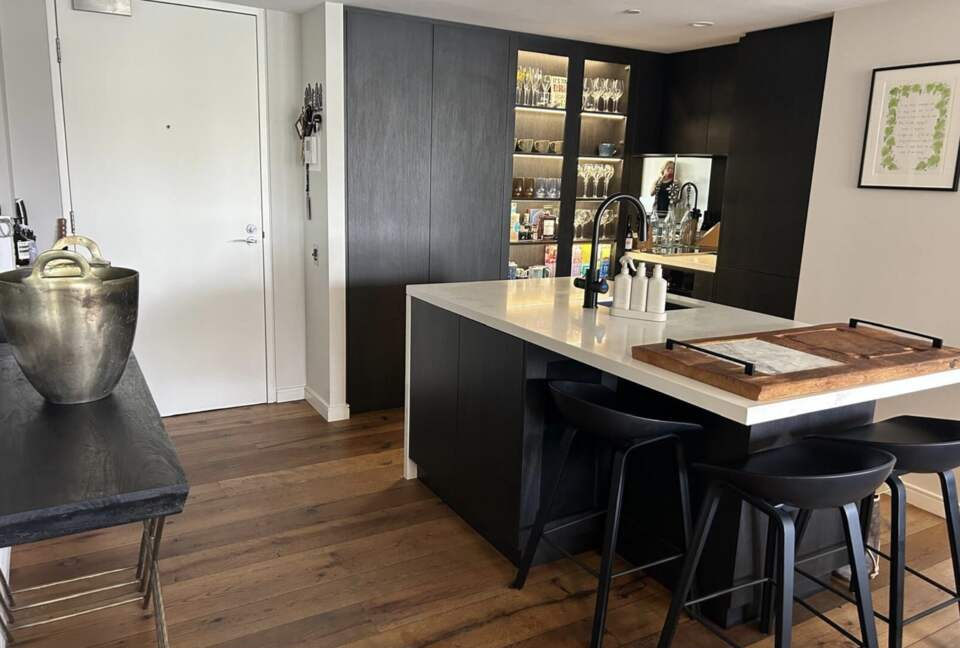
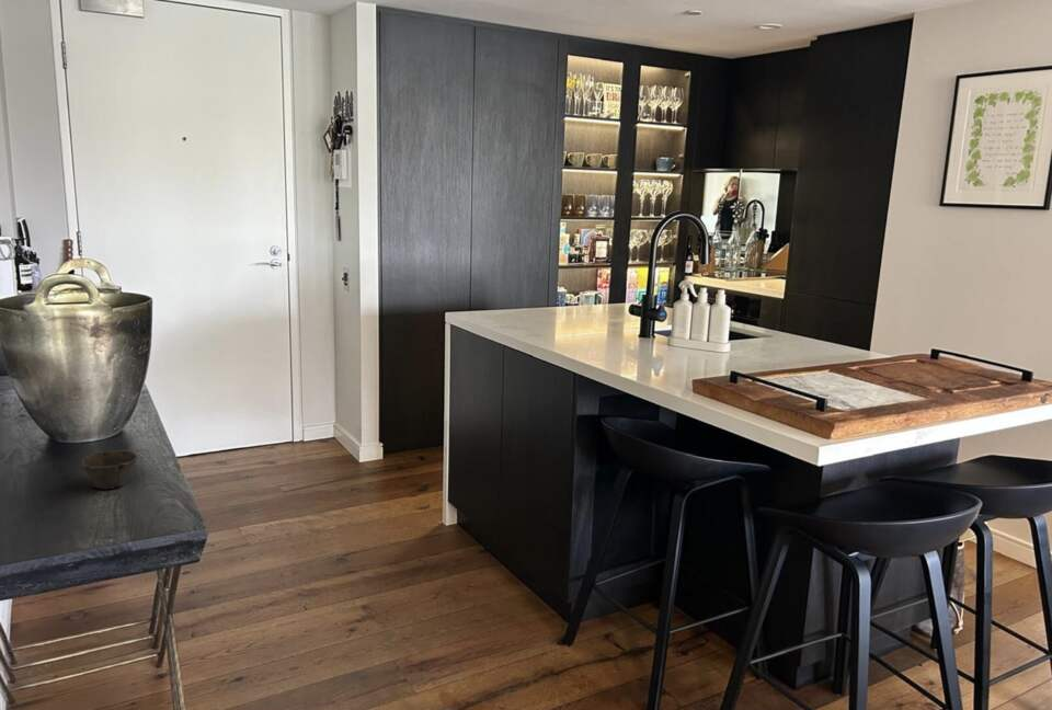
+ cup [80,449,139,490]
